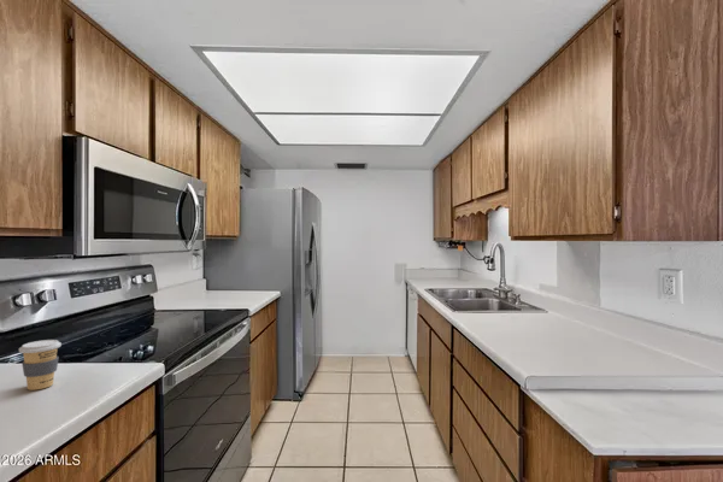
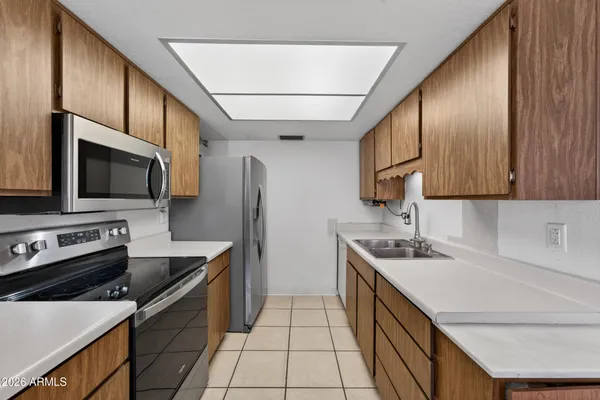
- coffee cup [18,339,63,392]
